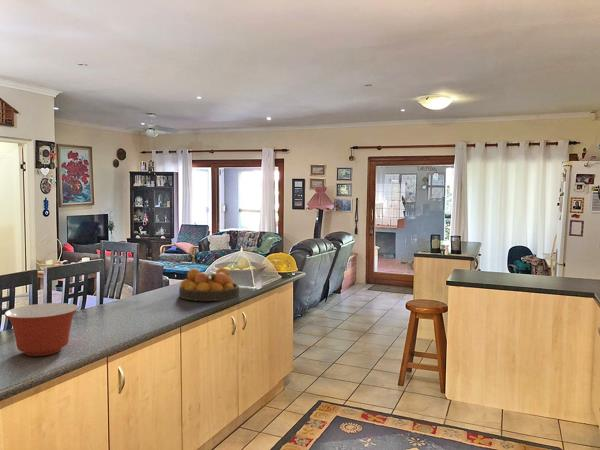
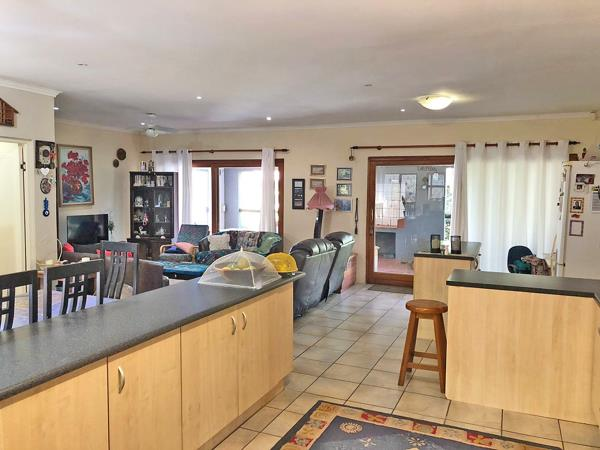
- fruit bowl [178,267,240,302]
- mixing bowl [3,302,80,357]
